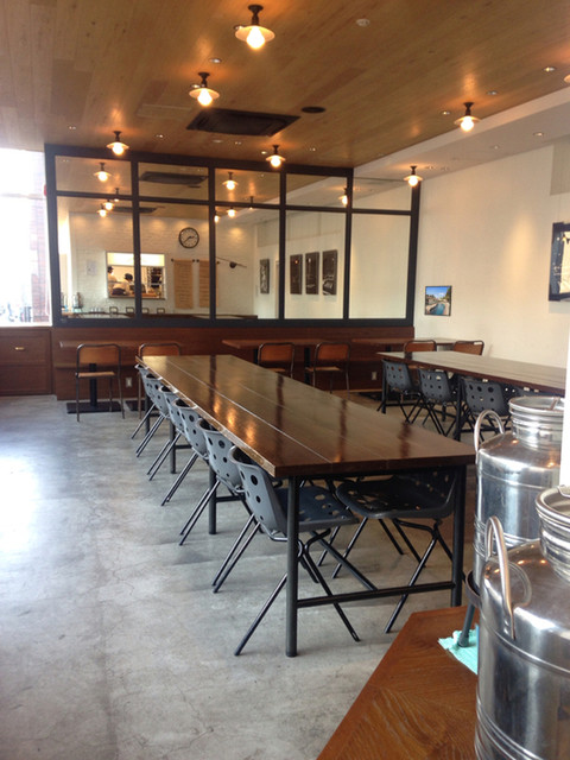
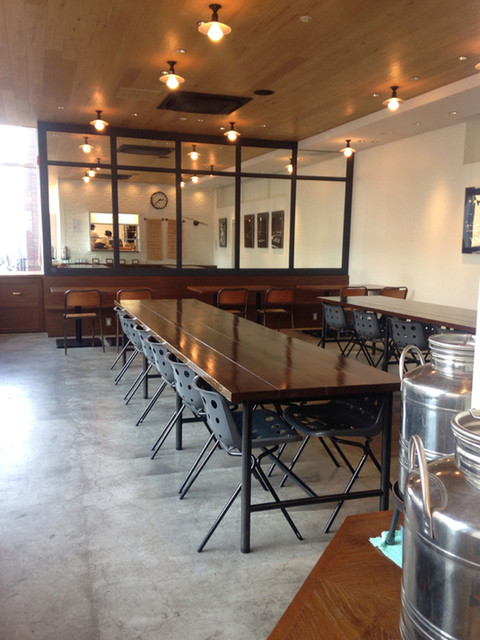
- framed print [423,284,454,317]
